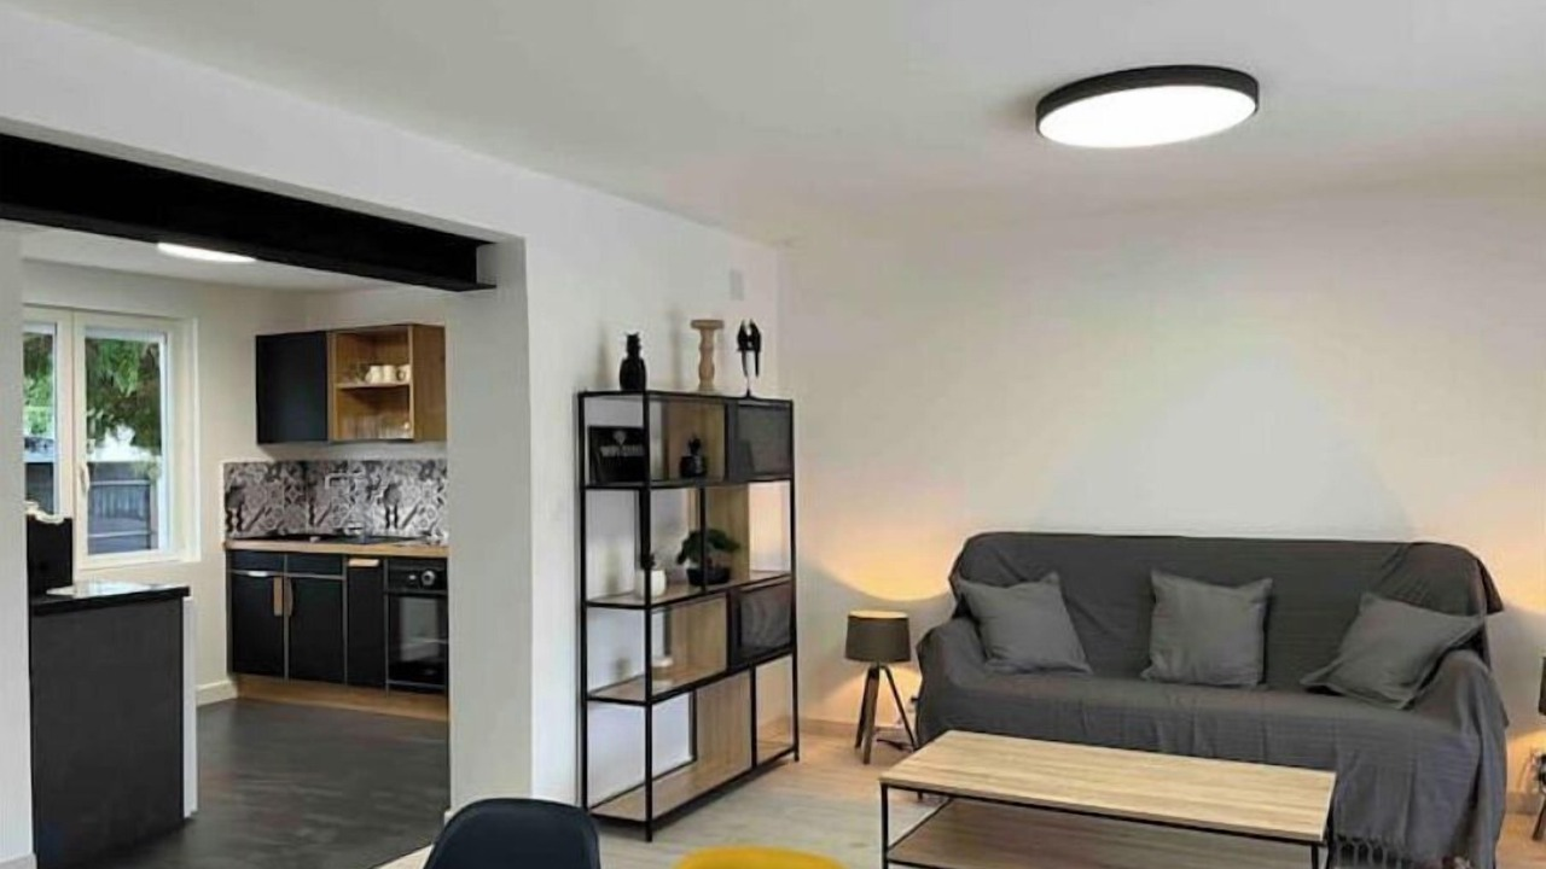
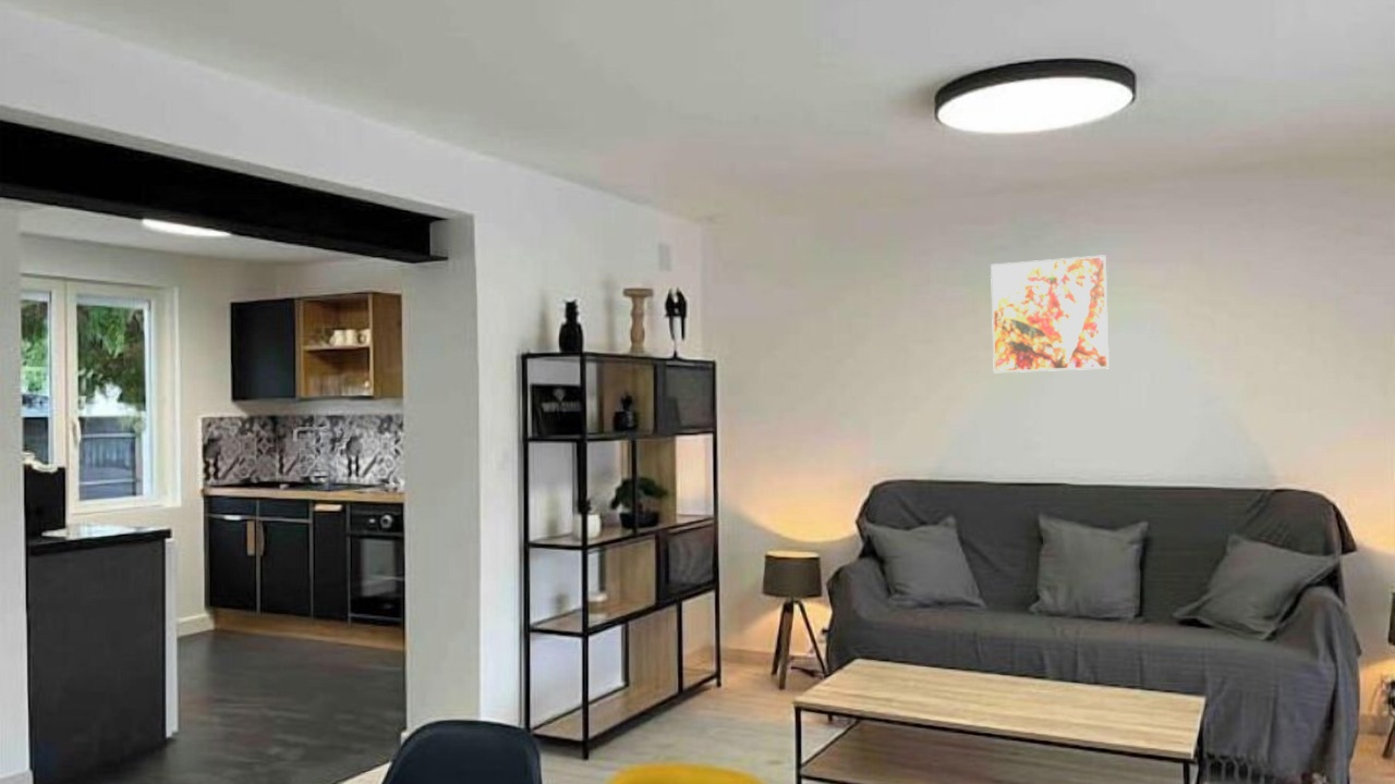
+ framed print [990,254,1111,373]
